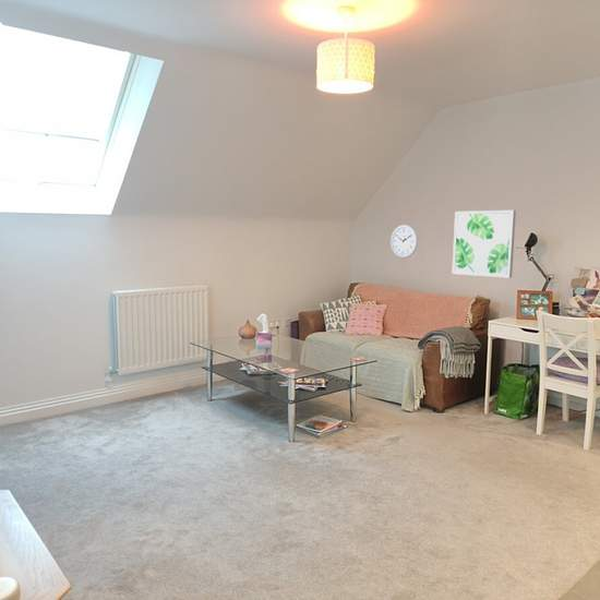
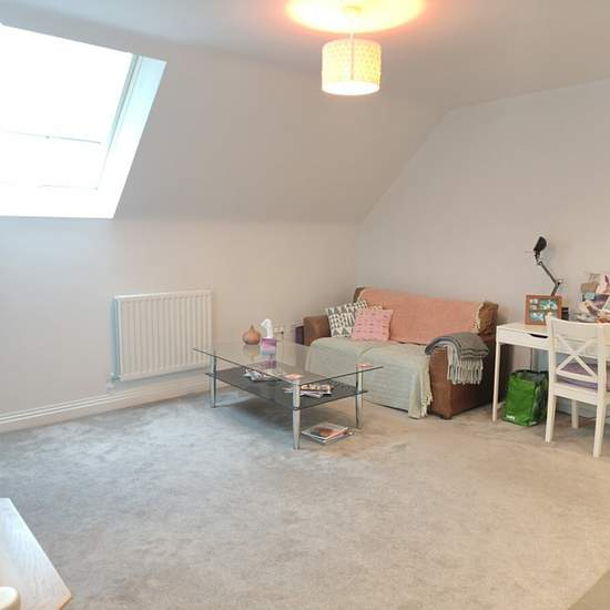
- wall clock [389,224,419,260]
- wall art [452,209,517,279]
